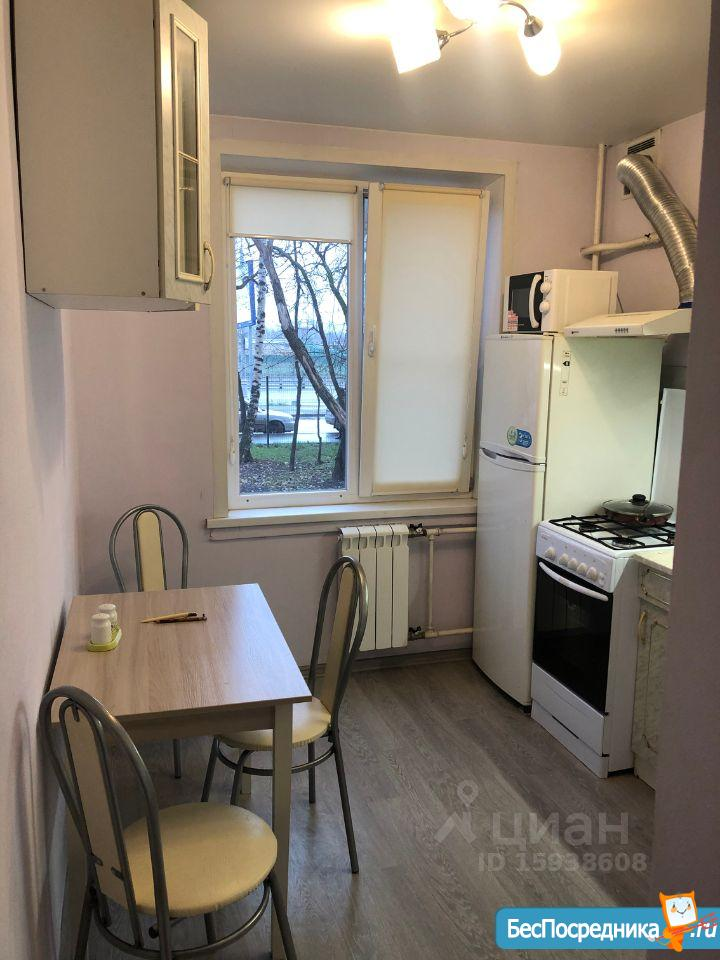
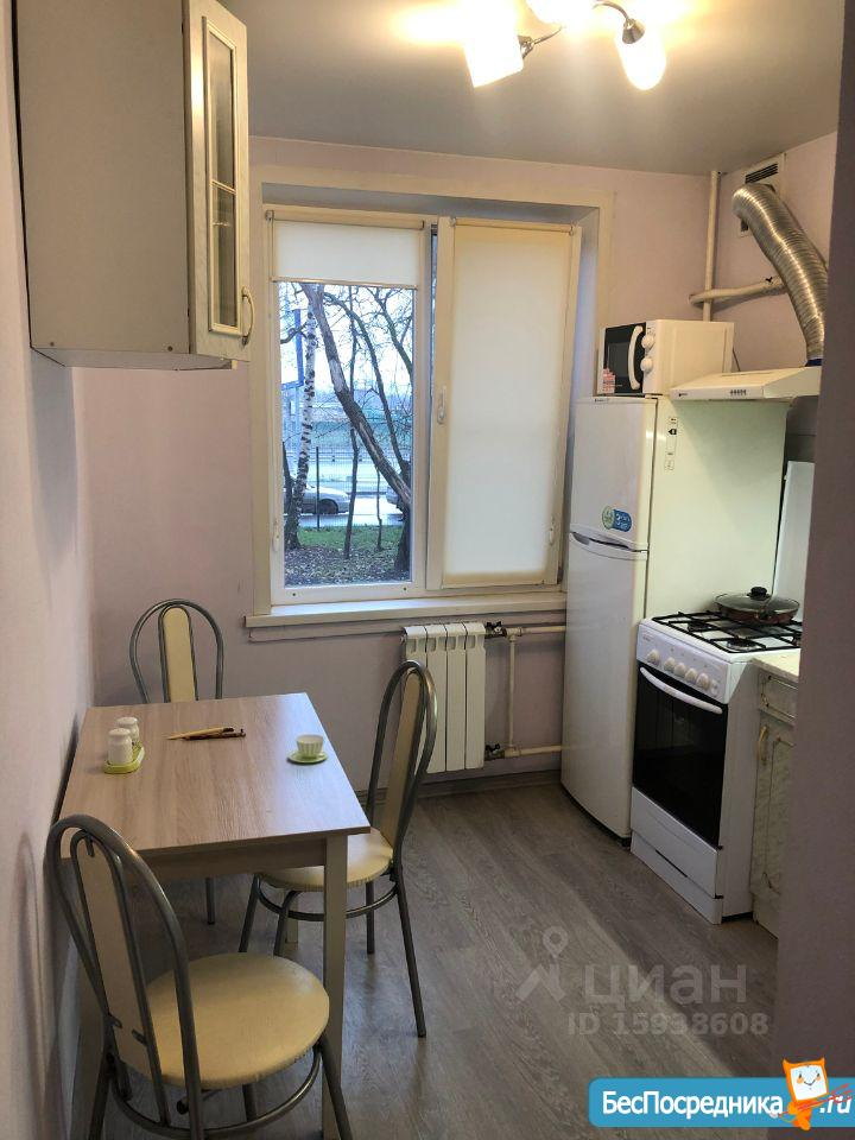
+ cup [287,734,329,764]
